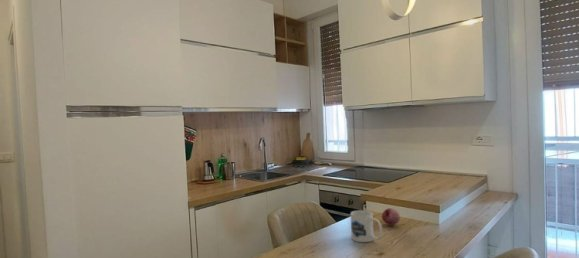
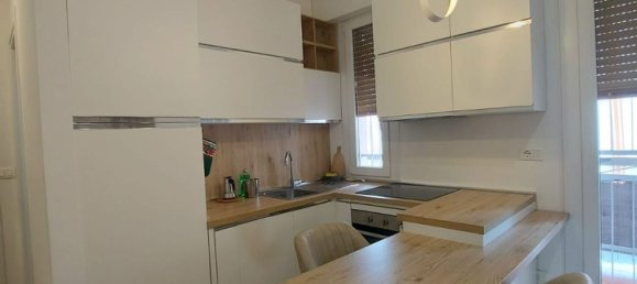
- fruit [381,207,401,226]
- mug [350,209,383,243]
